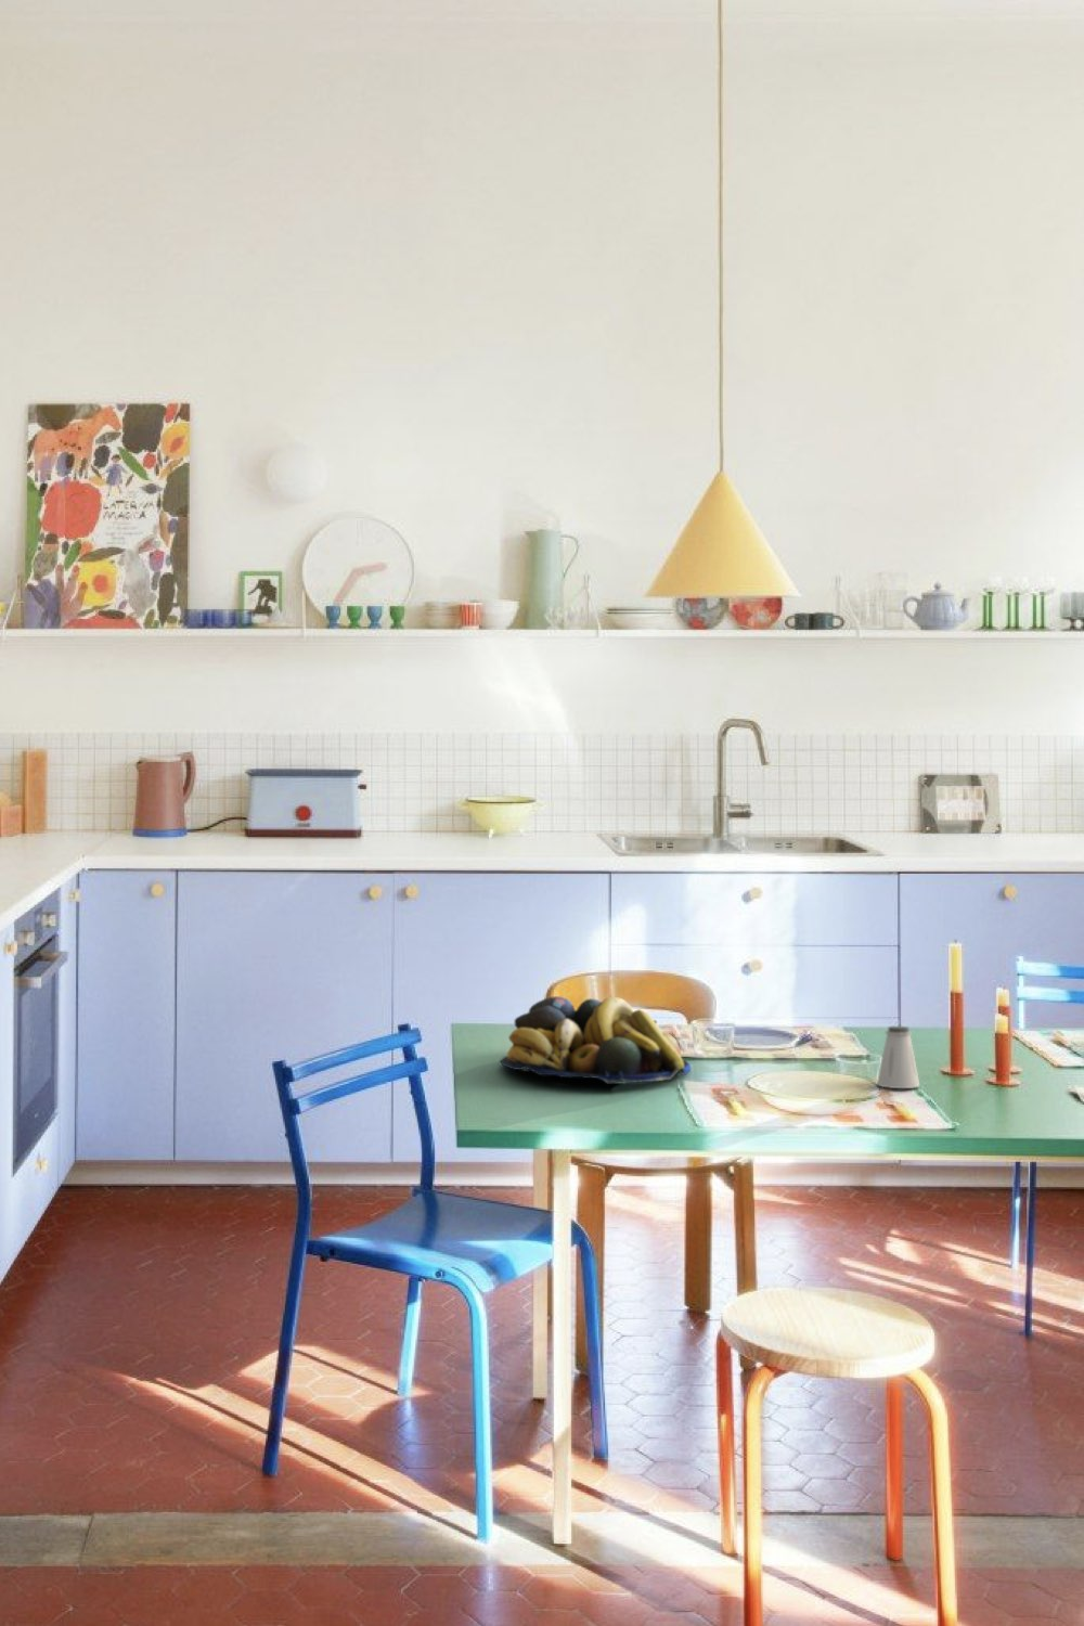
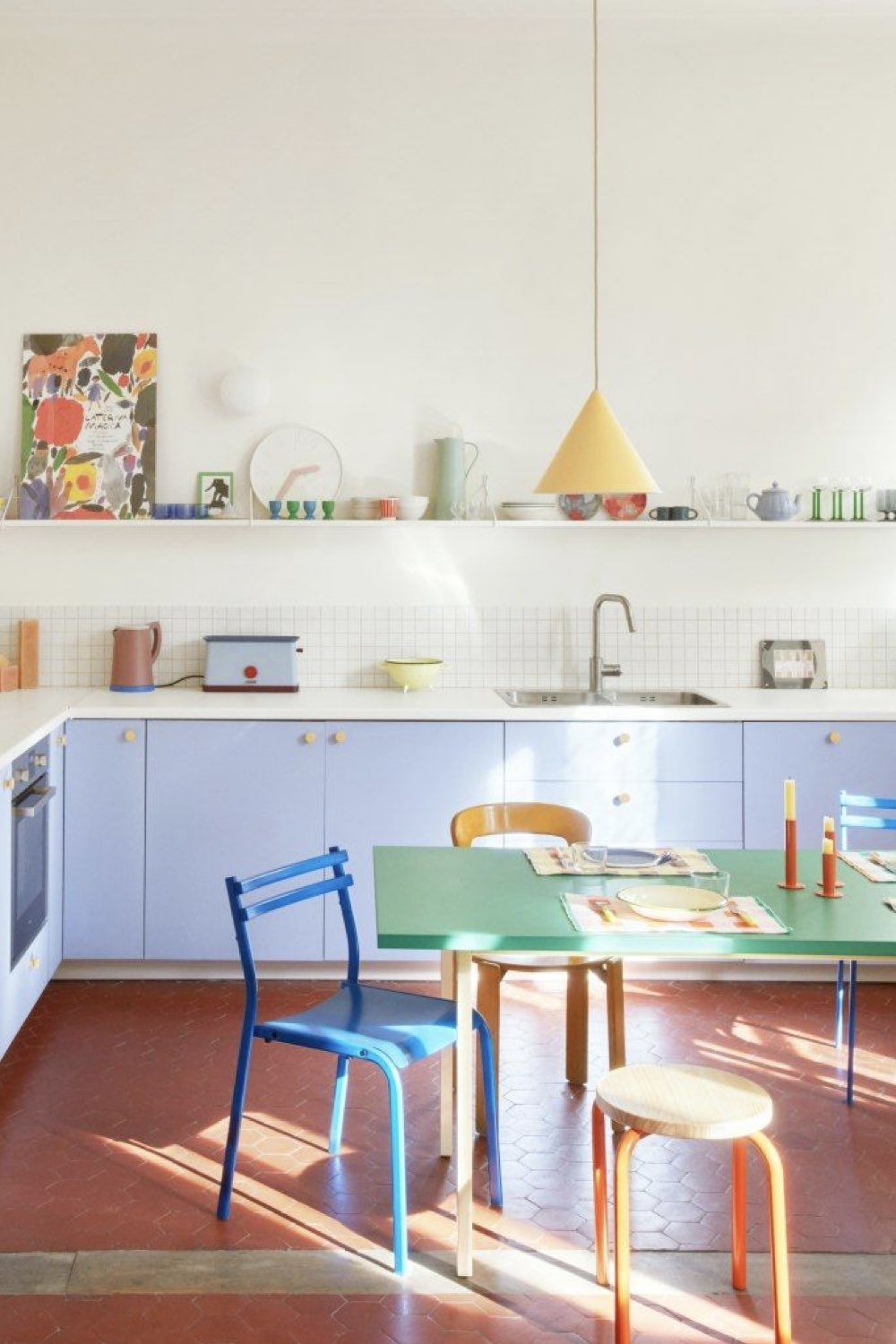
- saltshaker [876,1026,921,1089]
- fruit bowl [498,996,692,1085]
